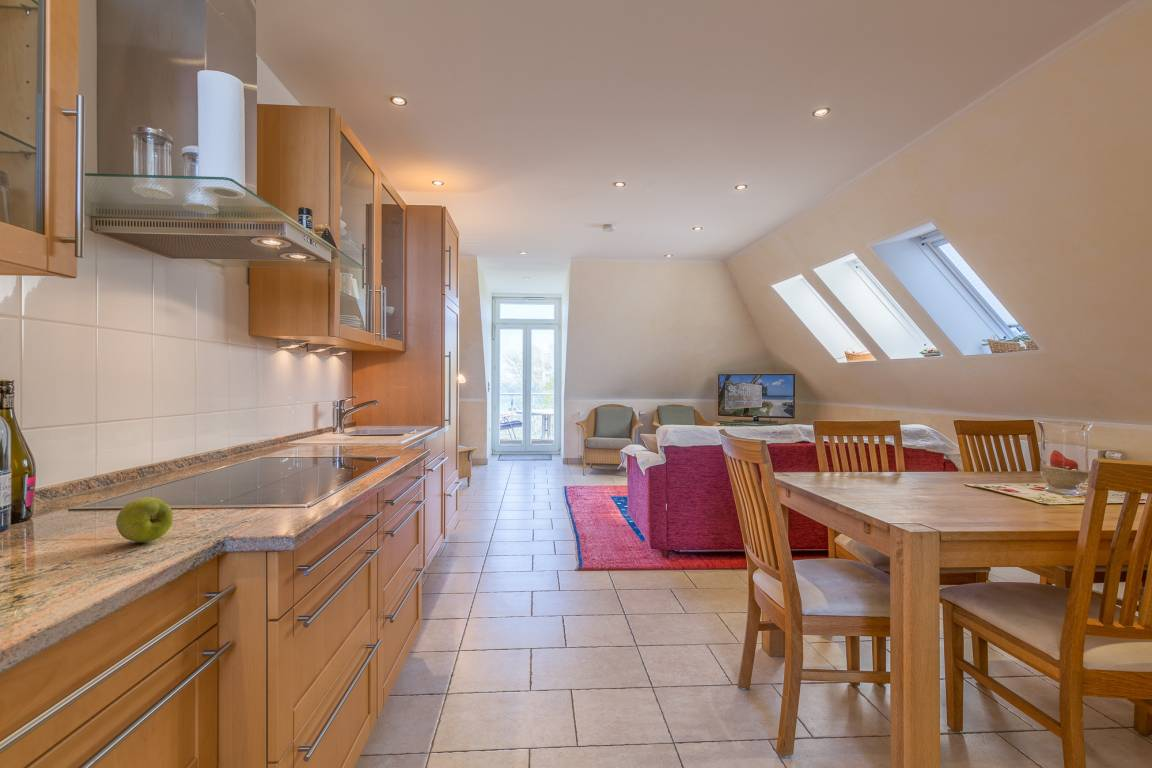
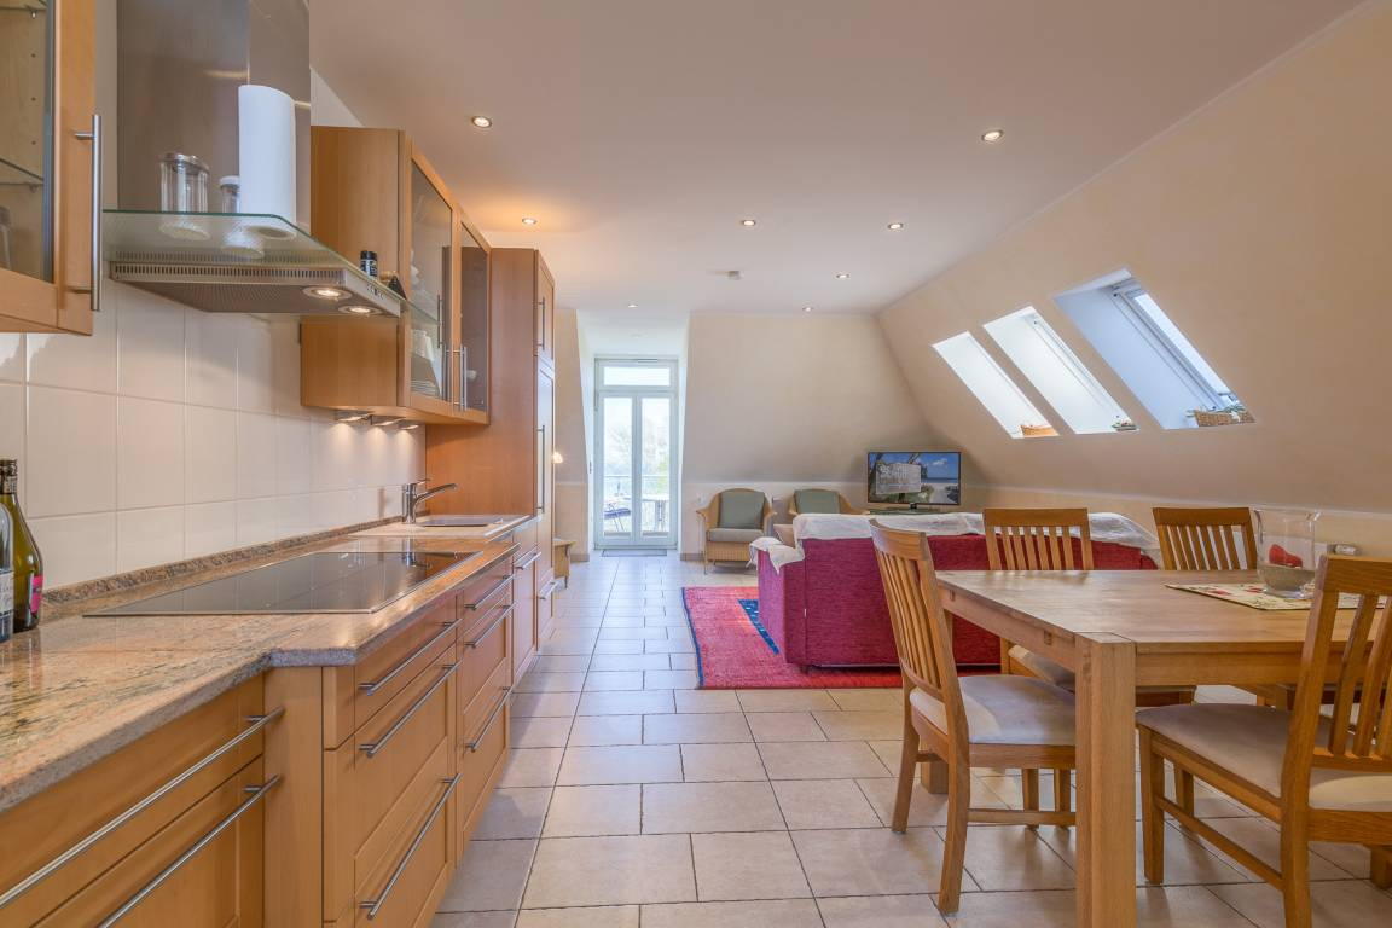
- apple [115,496,174,543]
